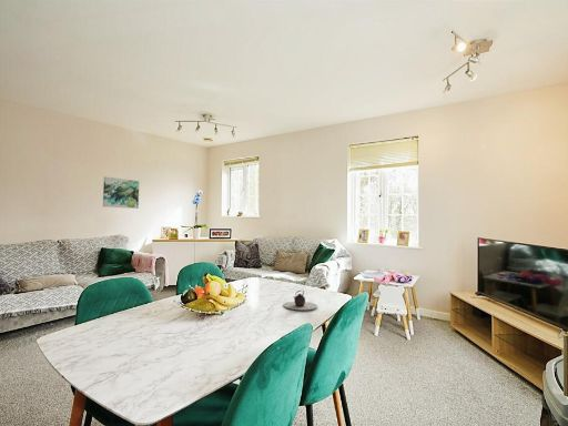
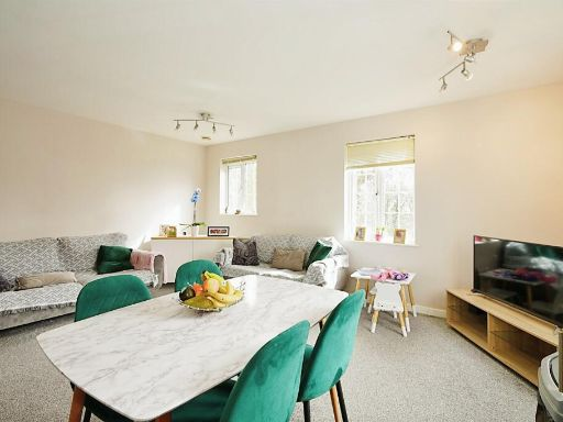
- wall art [102,175,140,210]
- teapot [282,290,318,311]
